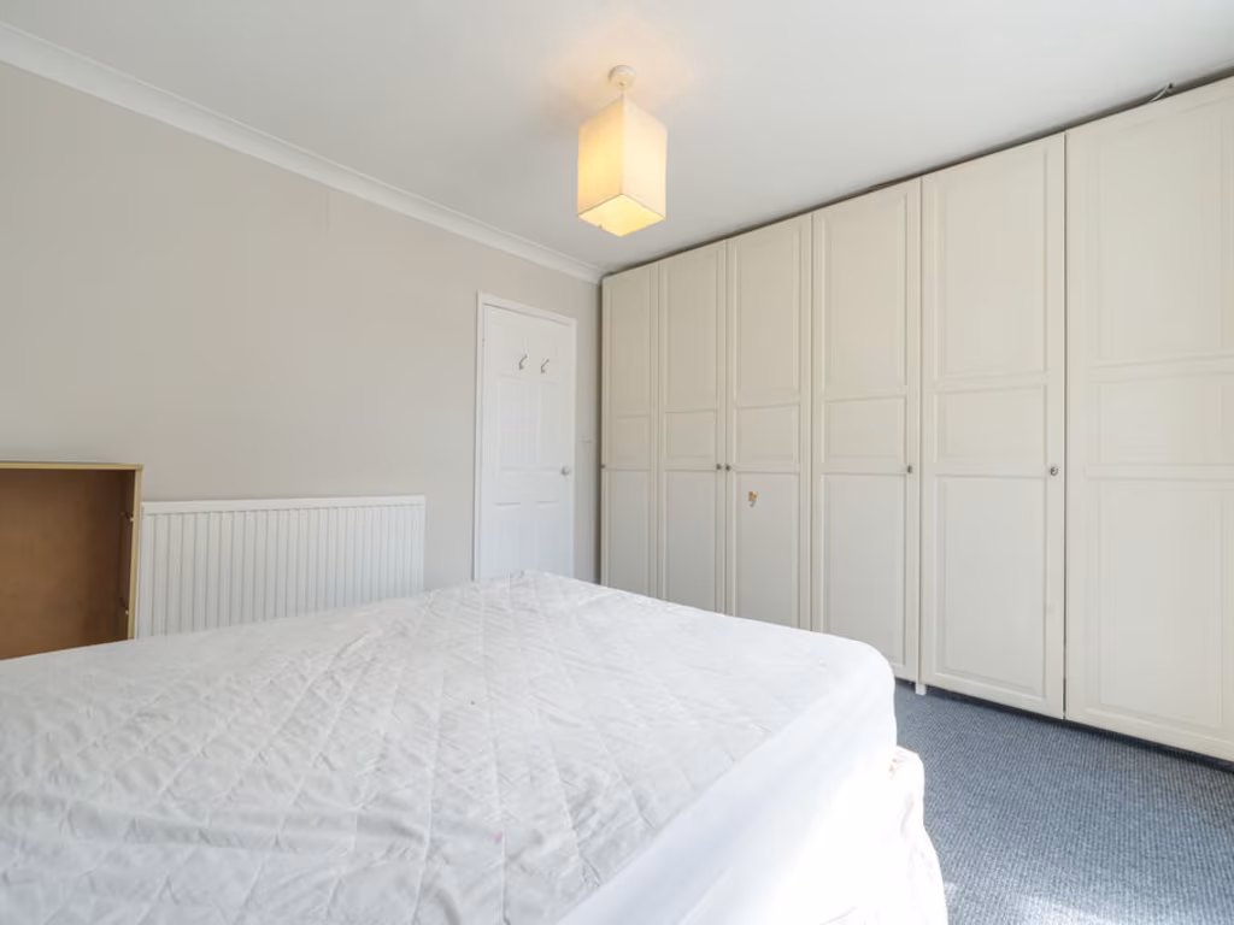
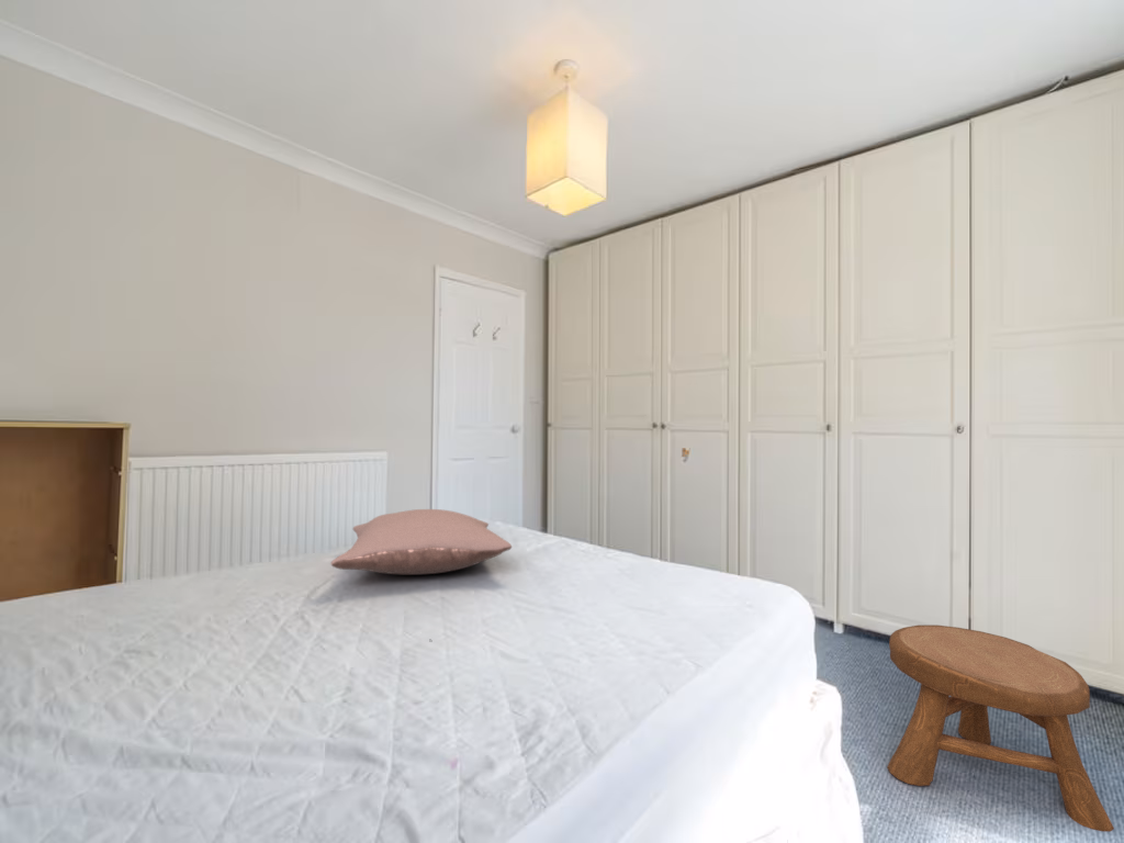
+ stool [886,623,1115,833]
+ pillow [329,508,513,575]
